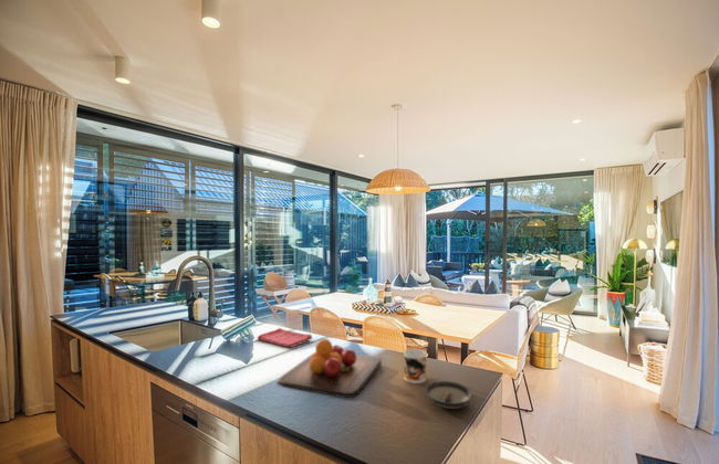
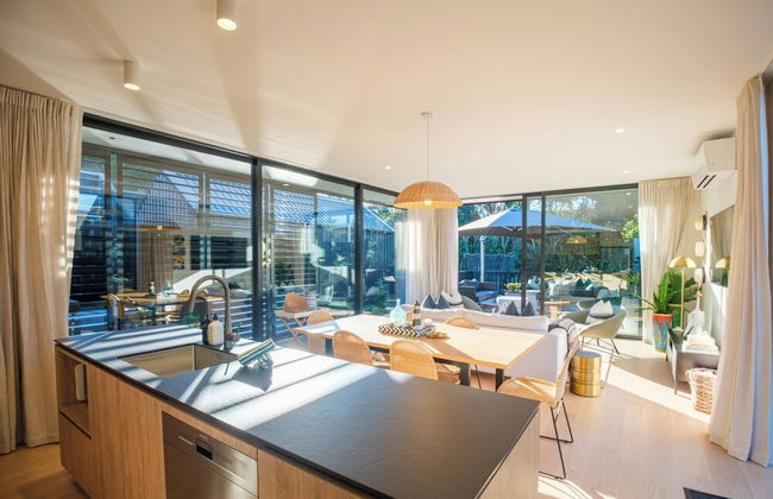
- mug [403,348,427,384]
- chopping board [277,338,383,399]
- dish towel [257,327,313,348]
- saucer [424,380,475,410]
